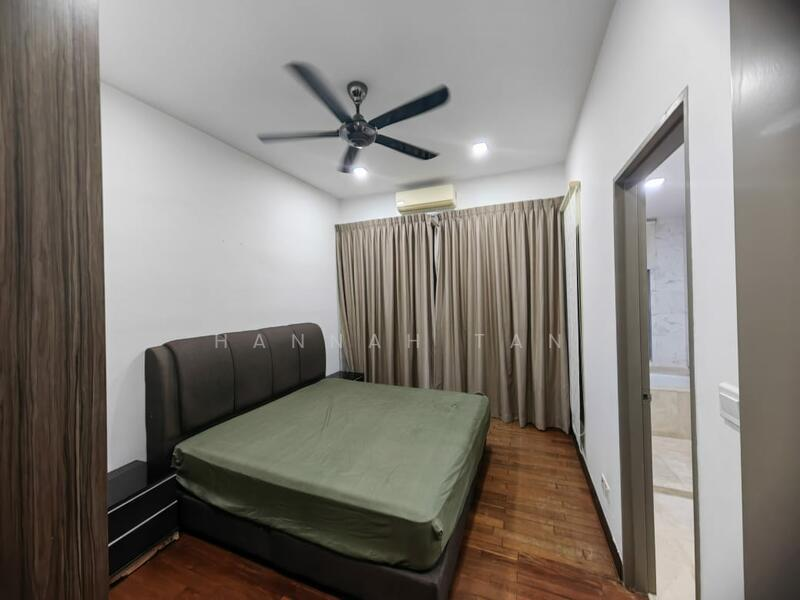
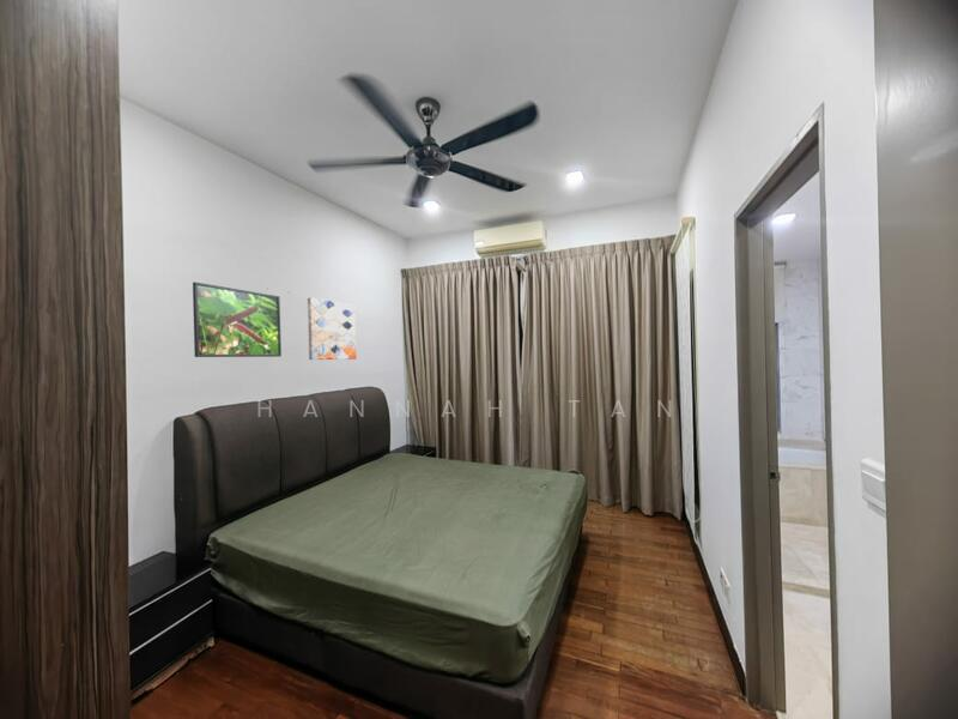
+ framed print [192,280,283,358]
+ wall art [307,296,358,361]
